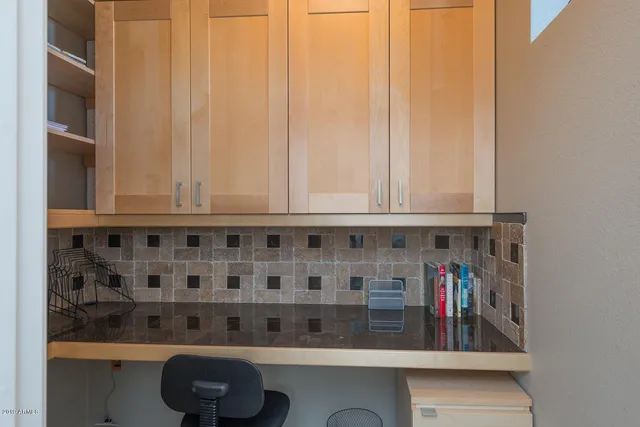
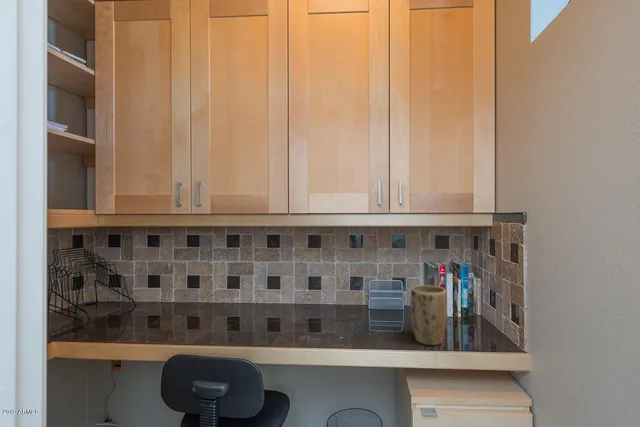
+ plant pot [409,284,448,346]
